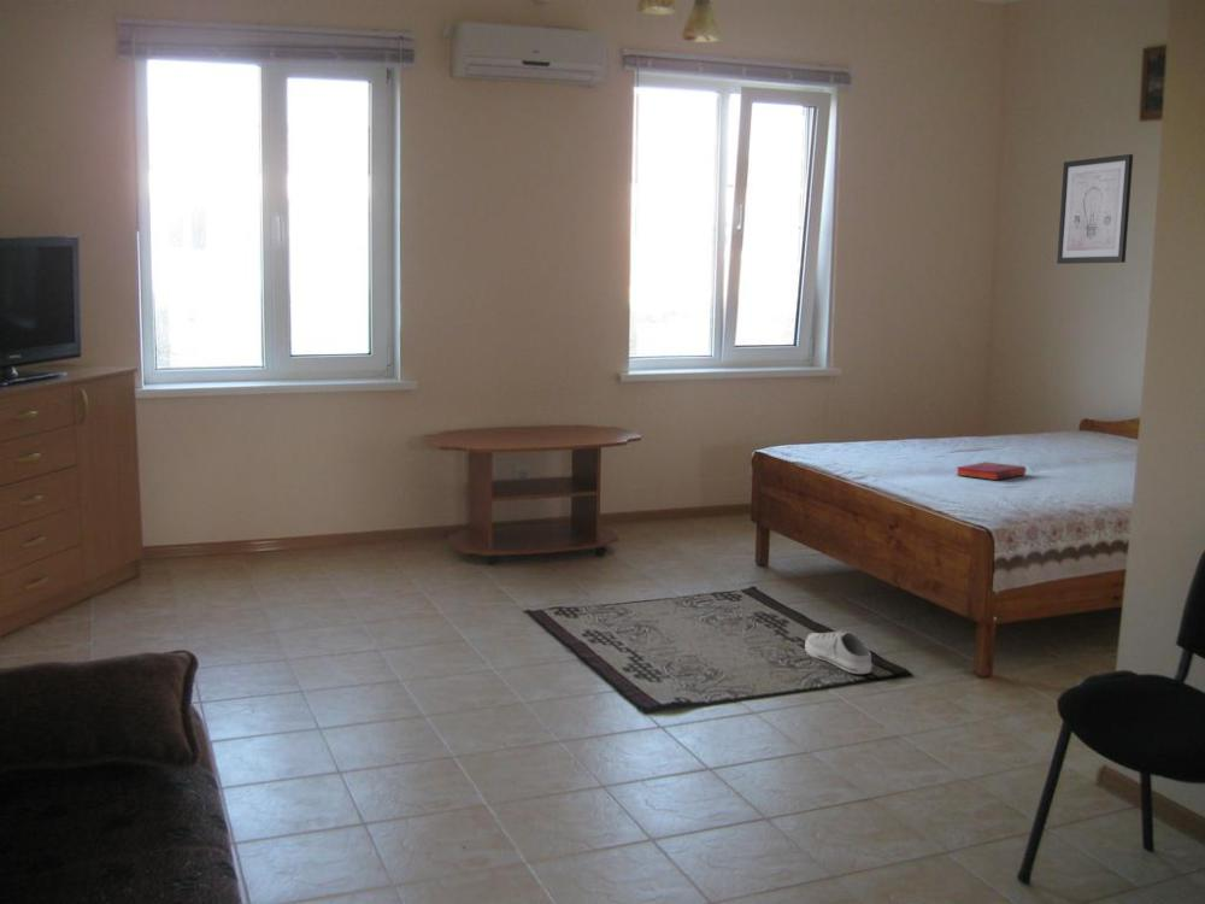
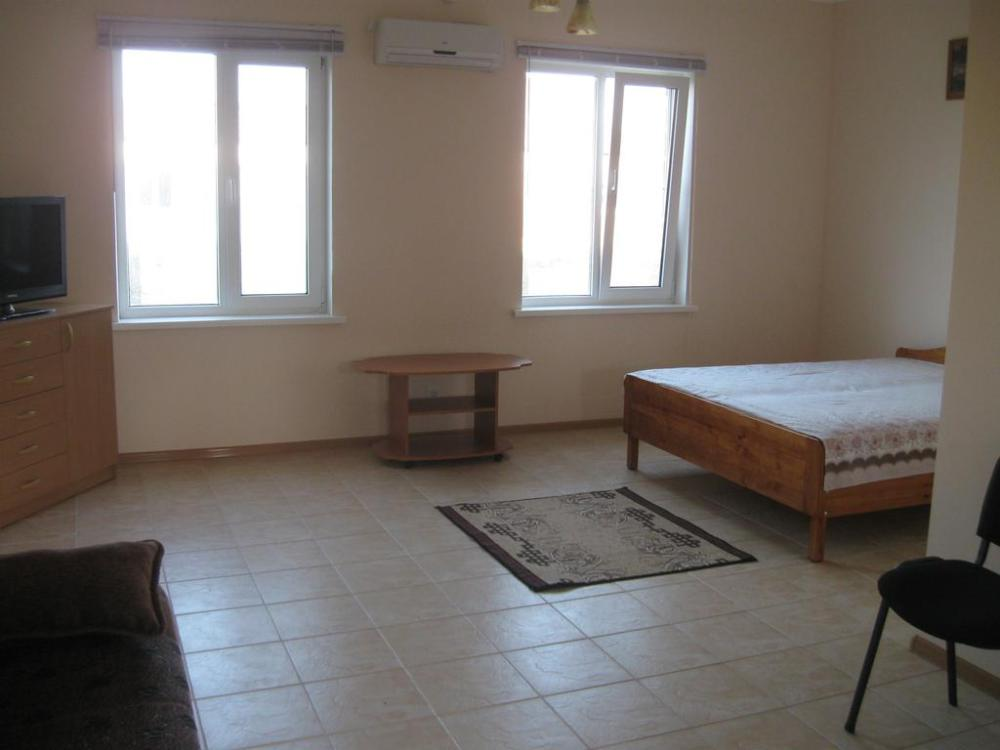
- wall art [1056,153,1134,265]
- hardback book [956,460,1027,482]
- shoe [804,629,874,675]
